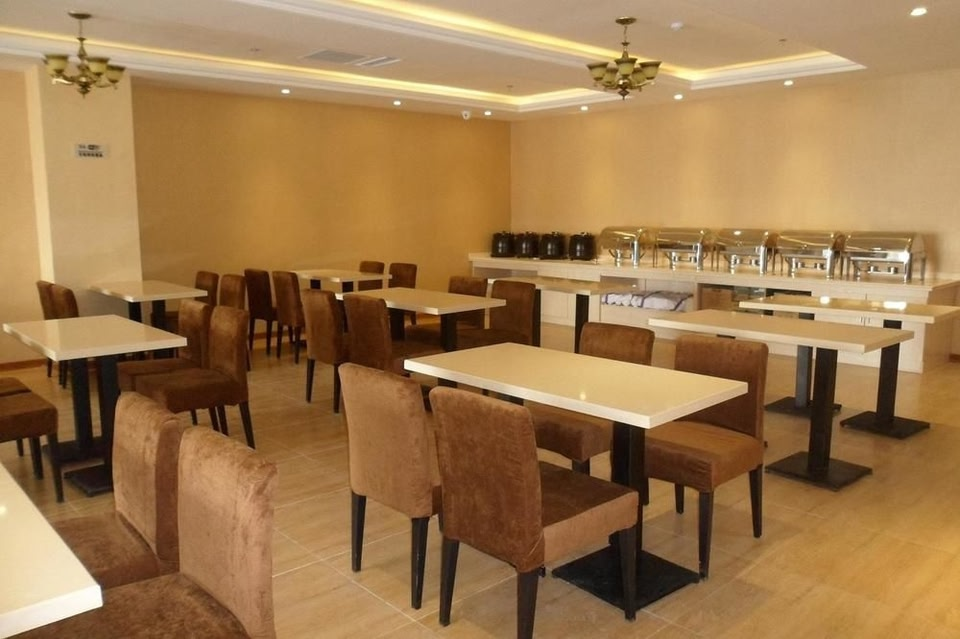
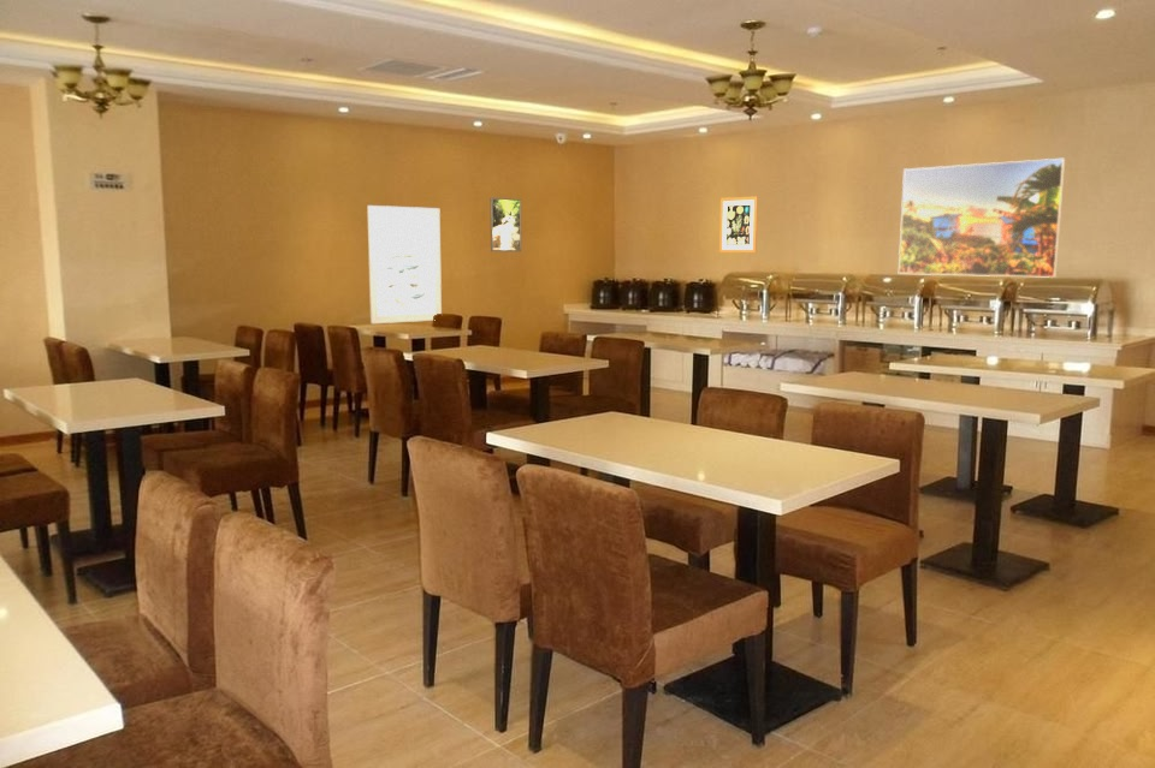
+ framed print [898,157,1066,279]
+ wall art [718,195,759,254]
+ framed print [490,197,522,252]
+ wall art [366,204,443,325]
